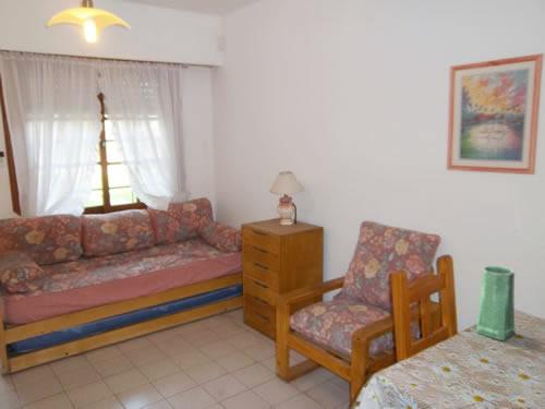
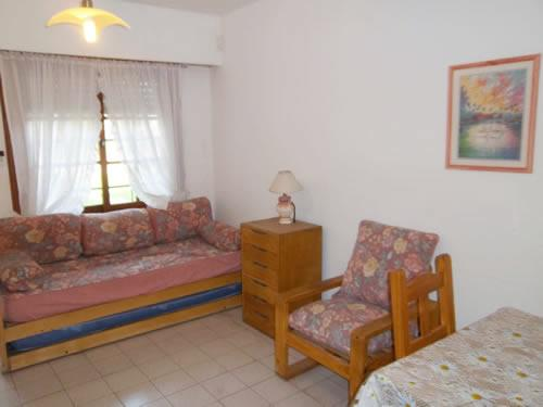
- vase [475,265,516,341]
